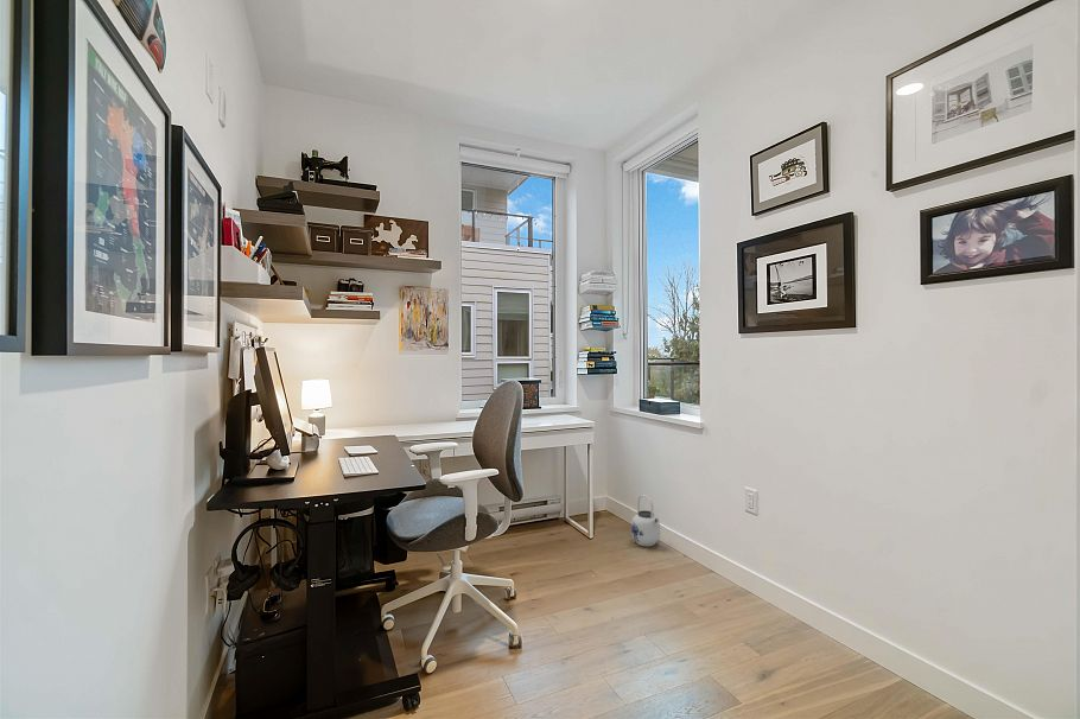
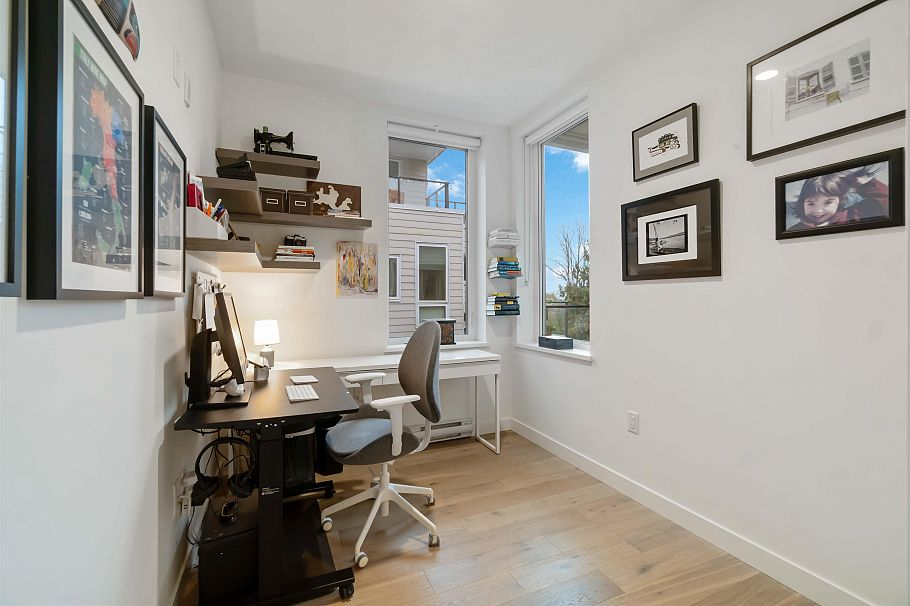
- teapot [630,494,661,547]
